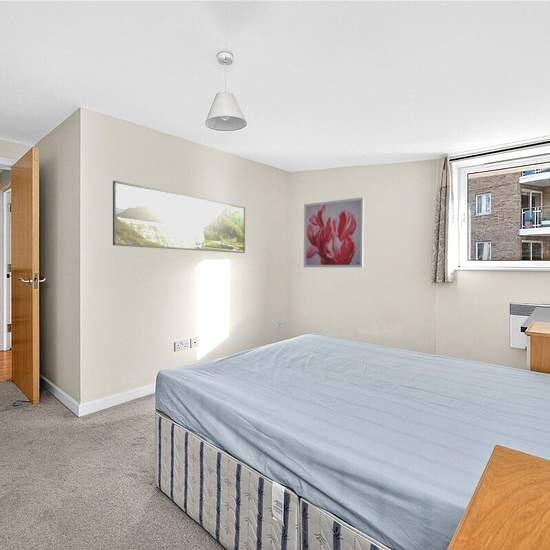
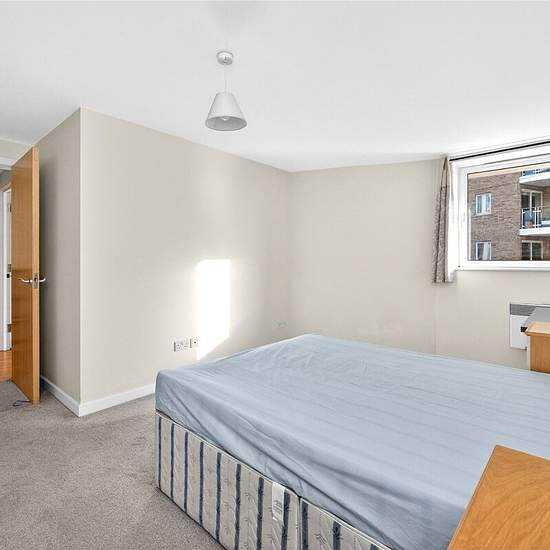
- wall art [303,196,365,268]
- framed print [112,180,246,254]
